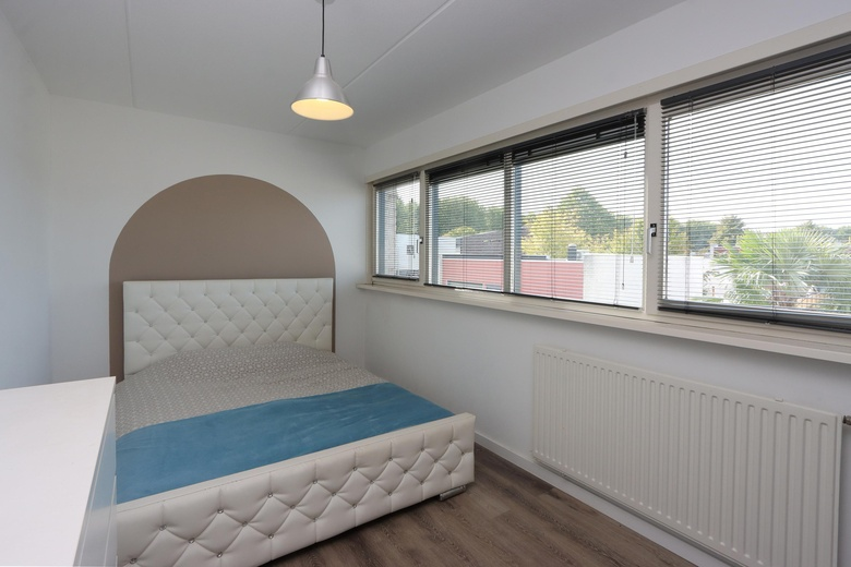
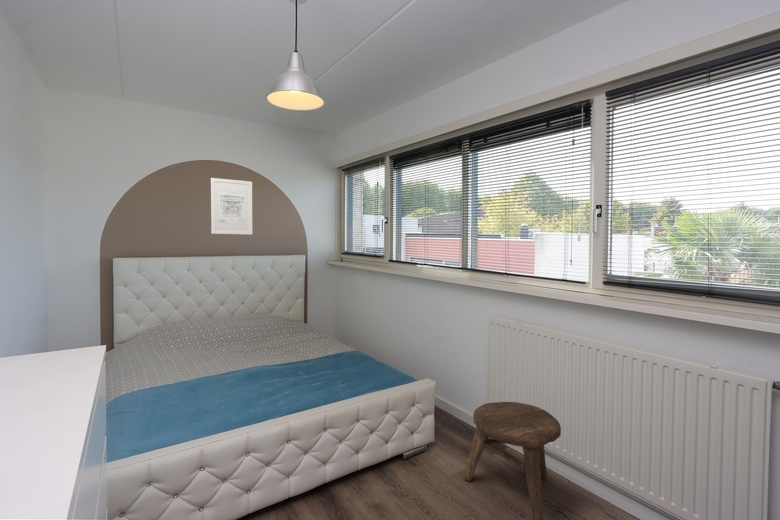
+ wall art [210,177,253,235]
+ stool [463,401,562,520]
